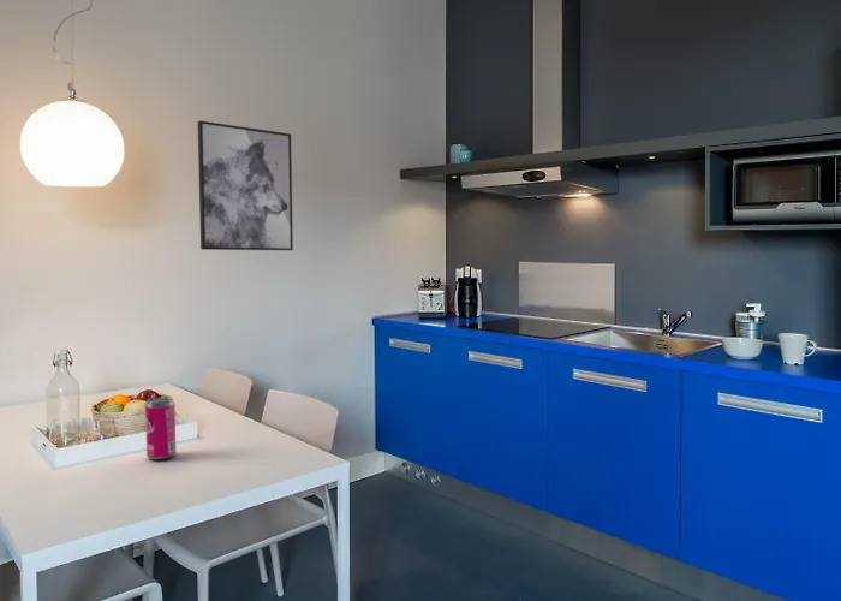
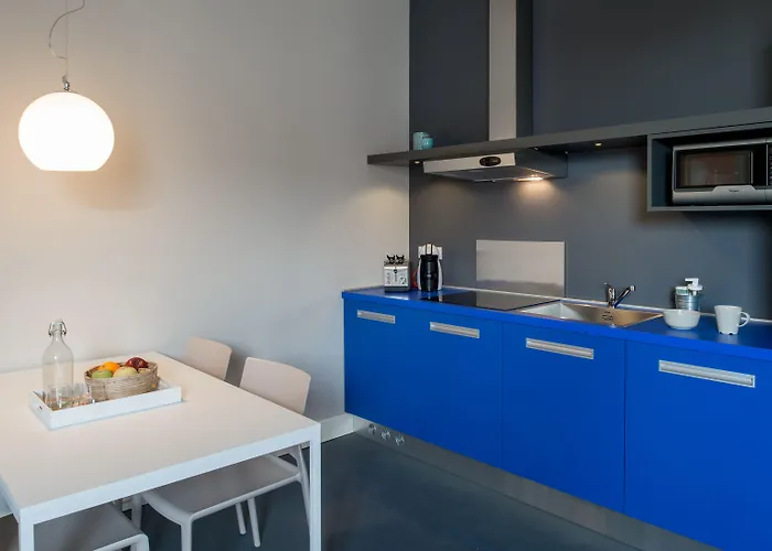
- beverage can [144,397,178,460]
- wall art [197,120,294,251]
